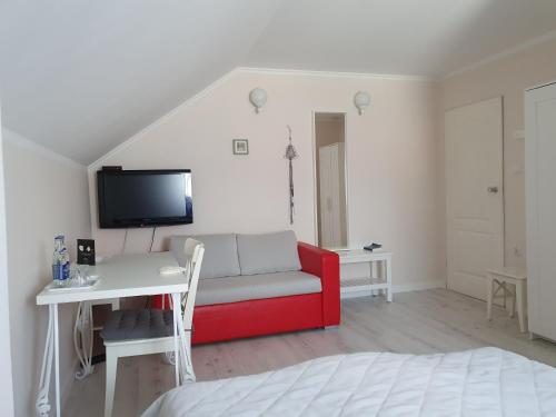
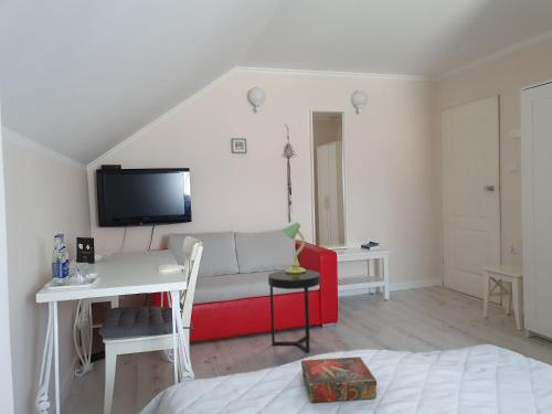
+ side table [267,269,321,354]
+ table lamp [280,221,307,274]
+ book [300,355,378,404]
